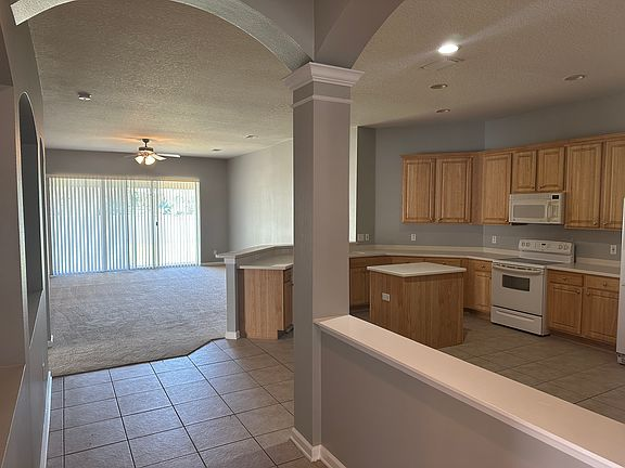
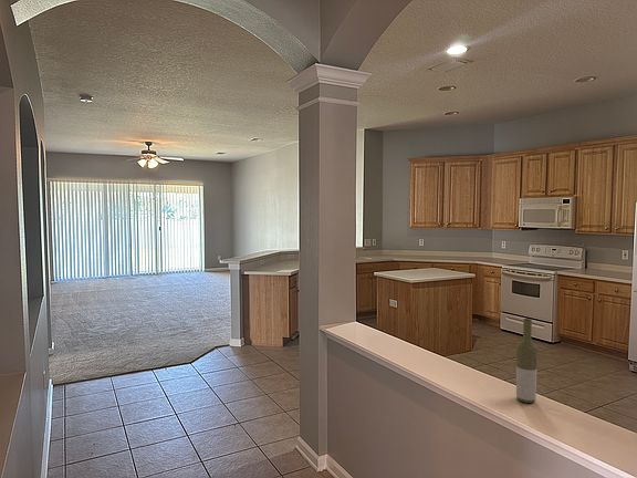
+ bottle [515,318,539,404]
